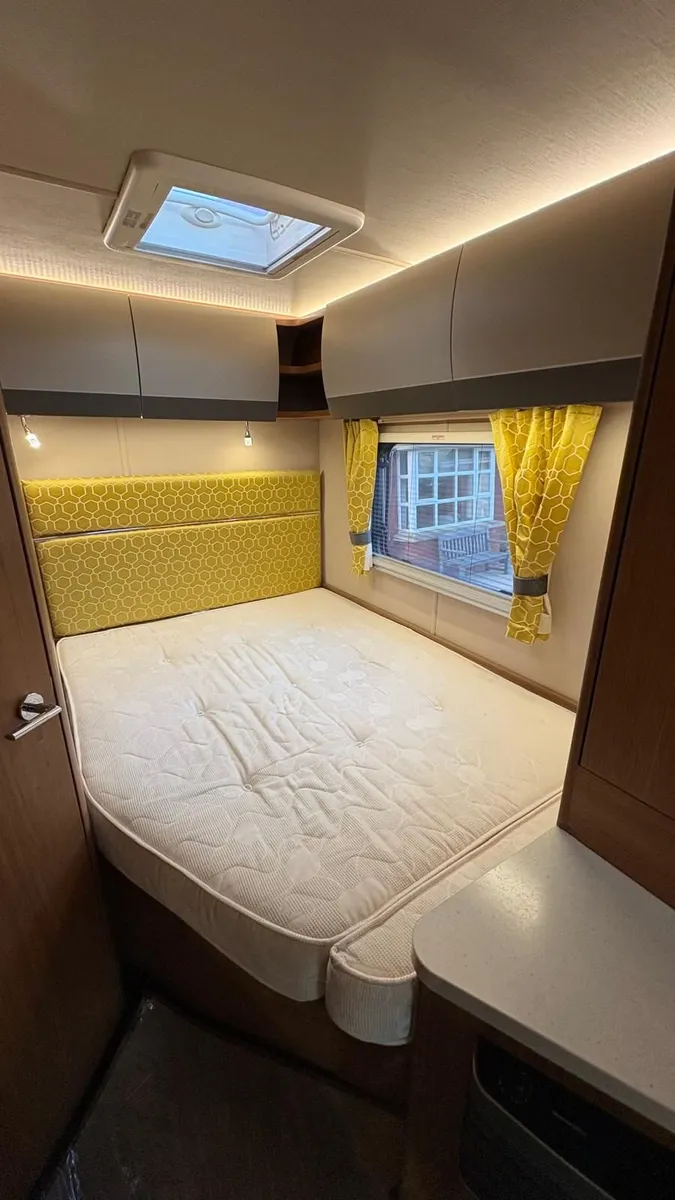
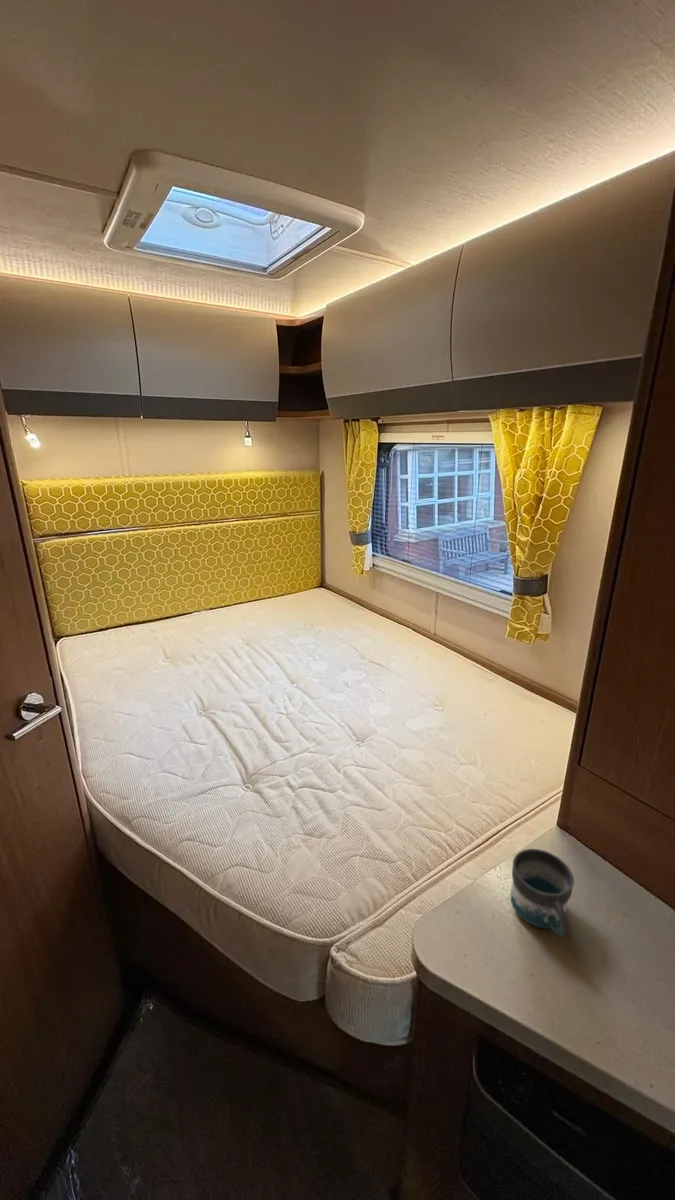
+ mug [510,848,575,937]
